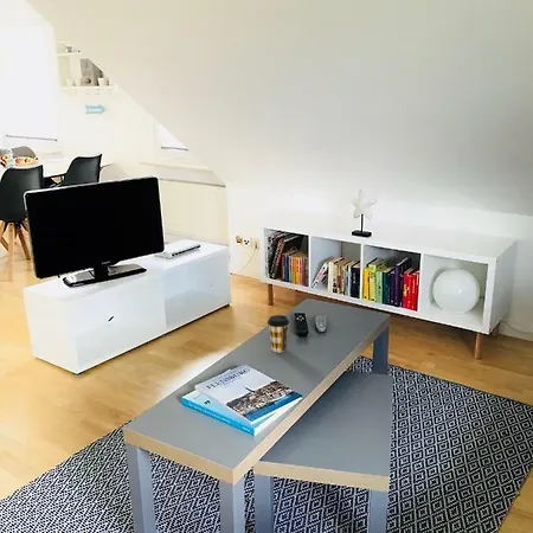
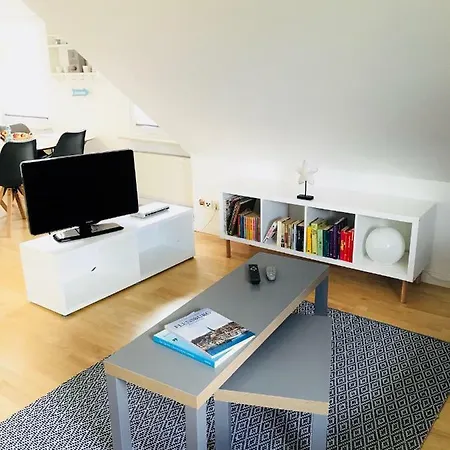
- coffee cup [266,314,290,354]
